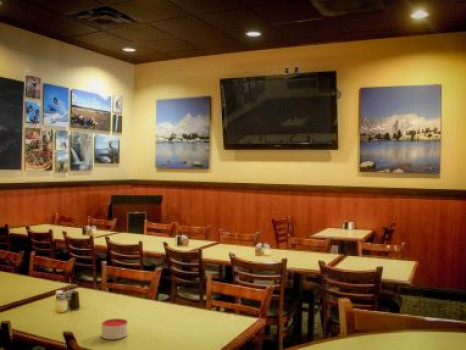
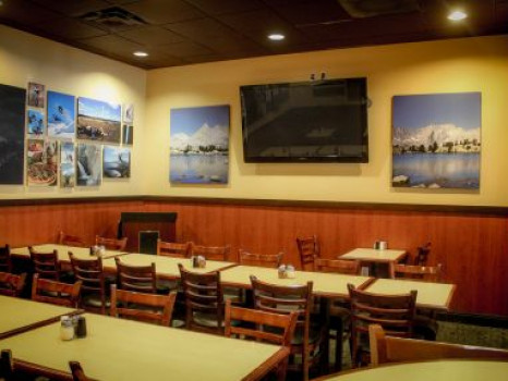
- candle [100,317,129,340]
